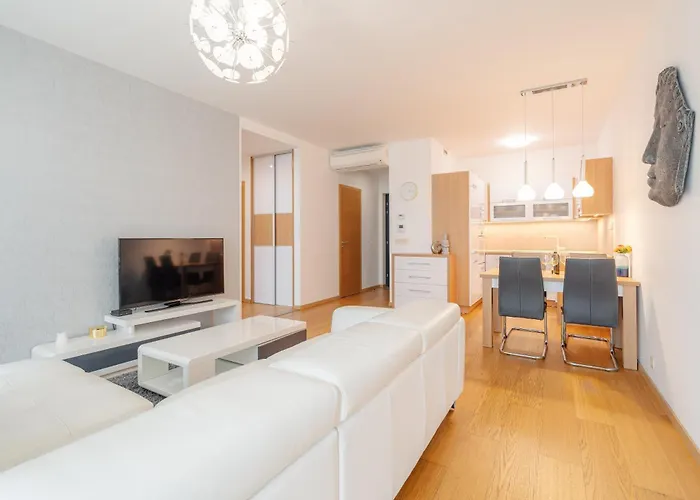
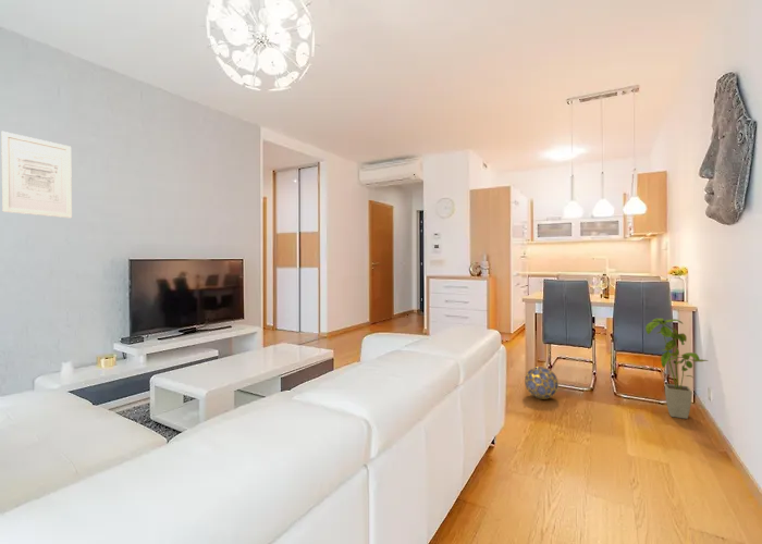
+ wall art [0,131,73,219]
+ house plant [644,318,710,420]
+ ball [524,366,560,400]
